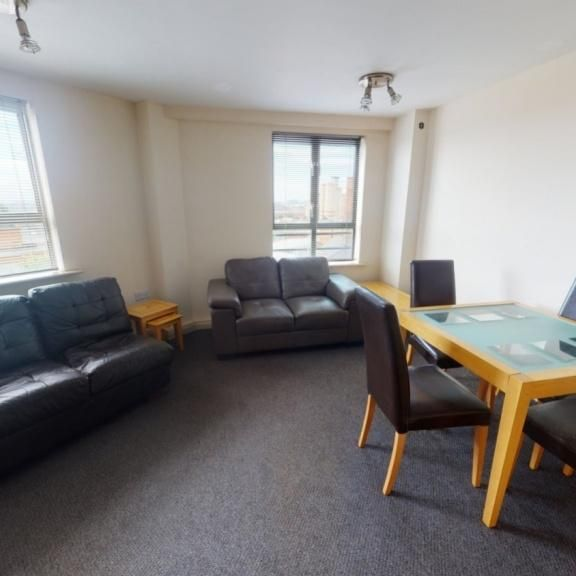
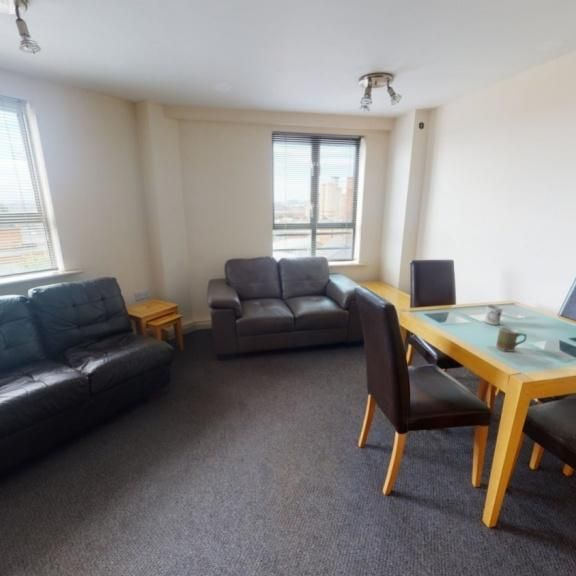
+ mug [483,304,504,326]
+ mug [495,326,528,353]
